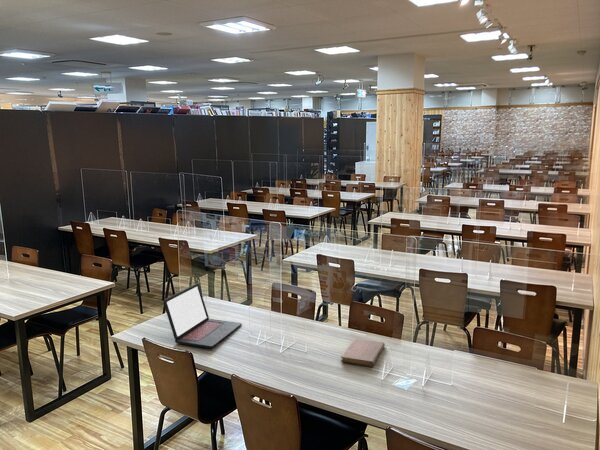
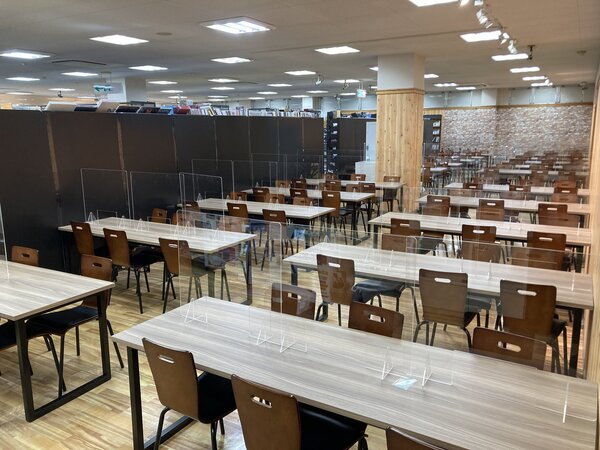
- laptop [162,282,243,349]
- notebook [340,337,386,368]
